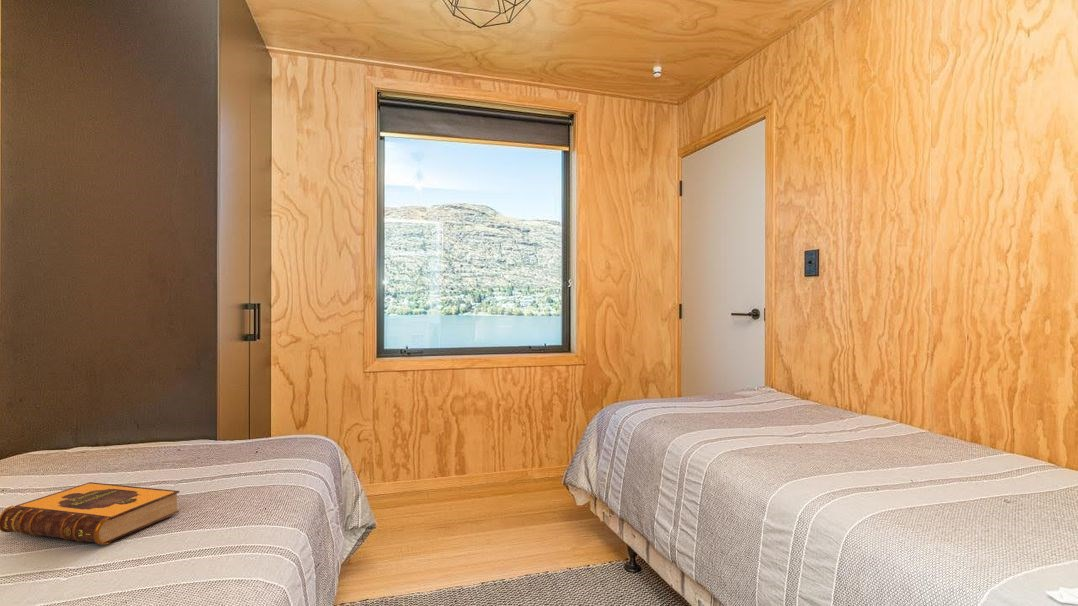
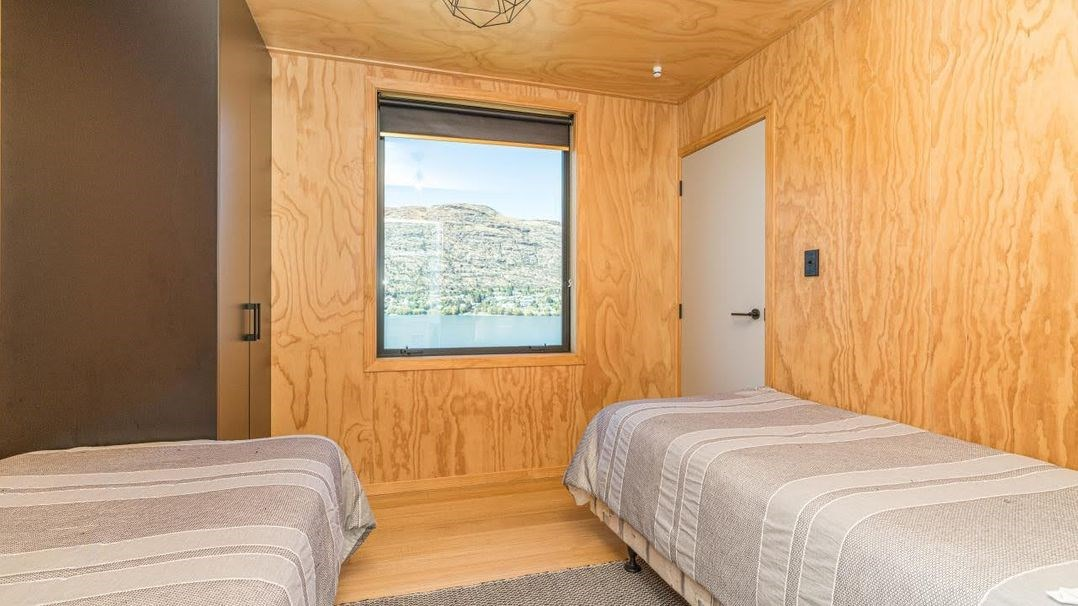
- hardback book [0,481,181,546]
